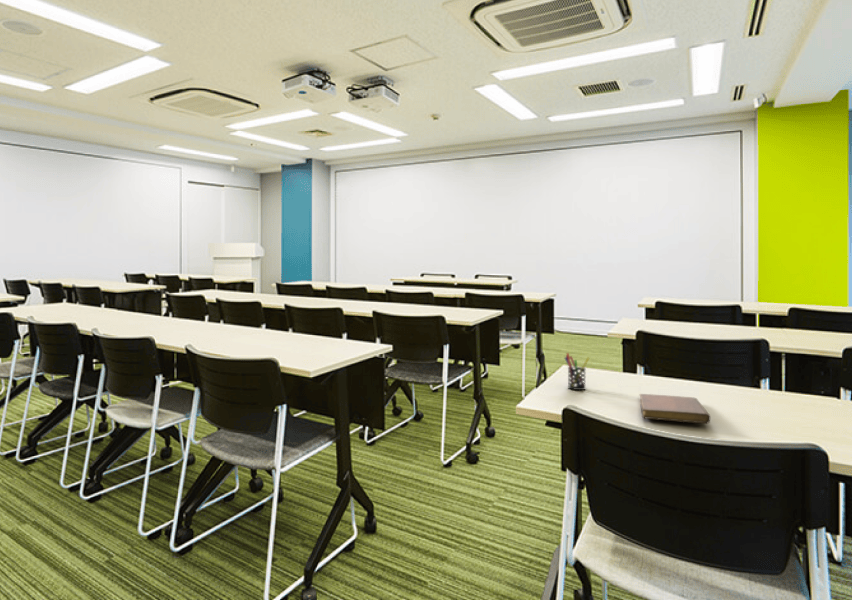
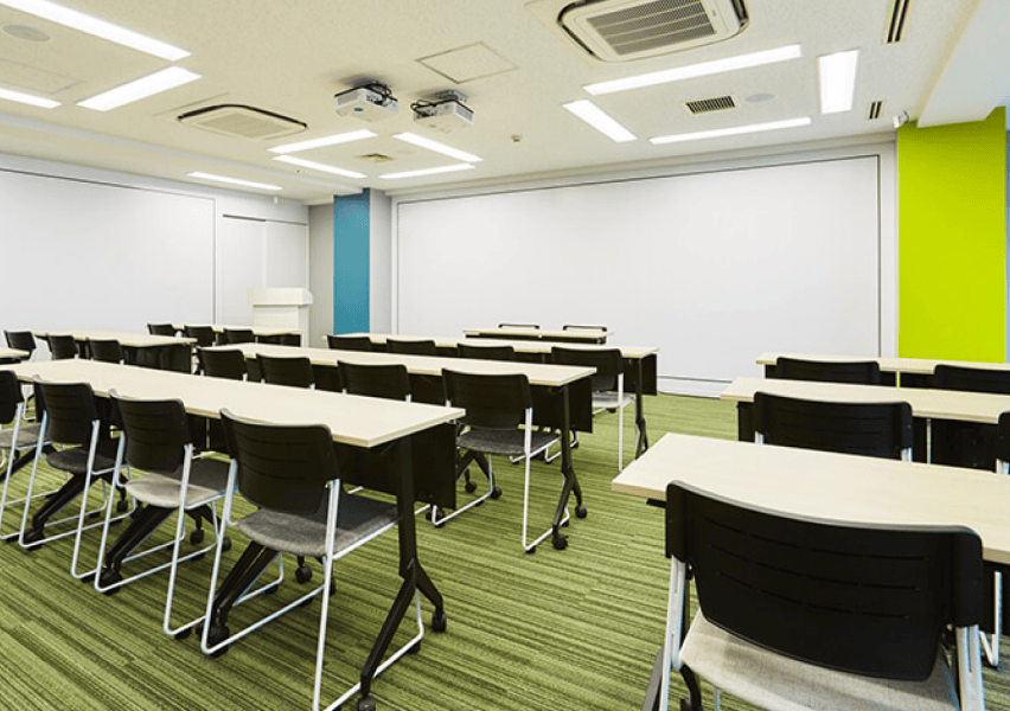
- notebook [639,393,711,424]
- pen holder [564,352,590,391]
